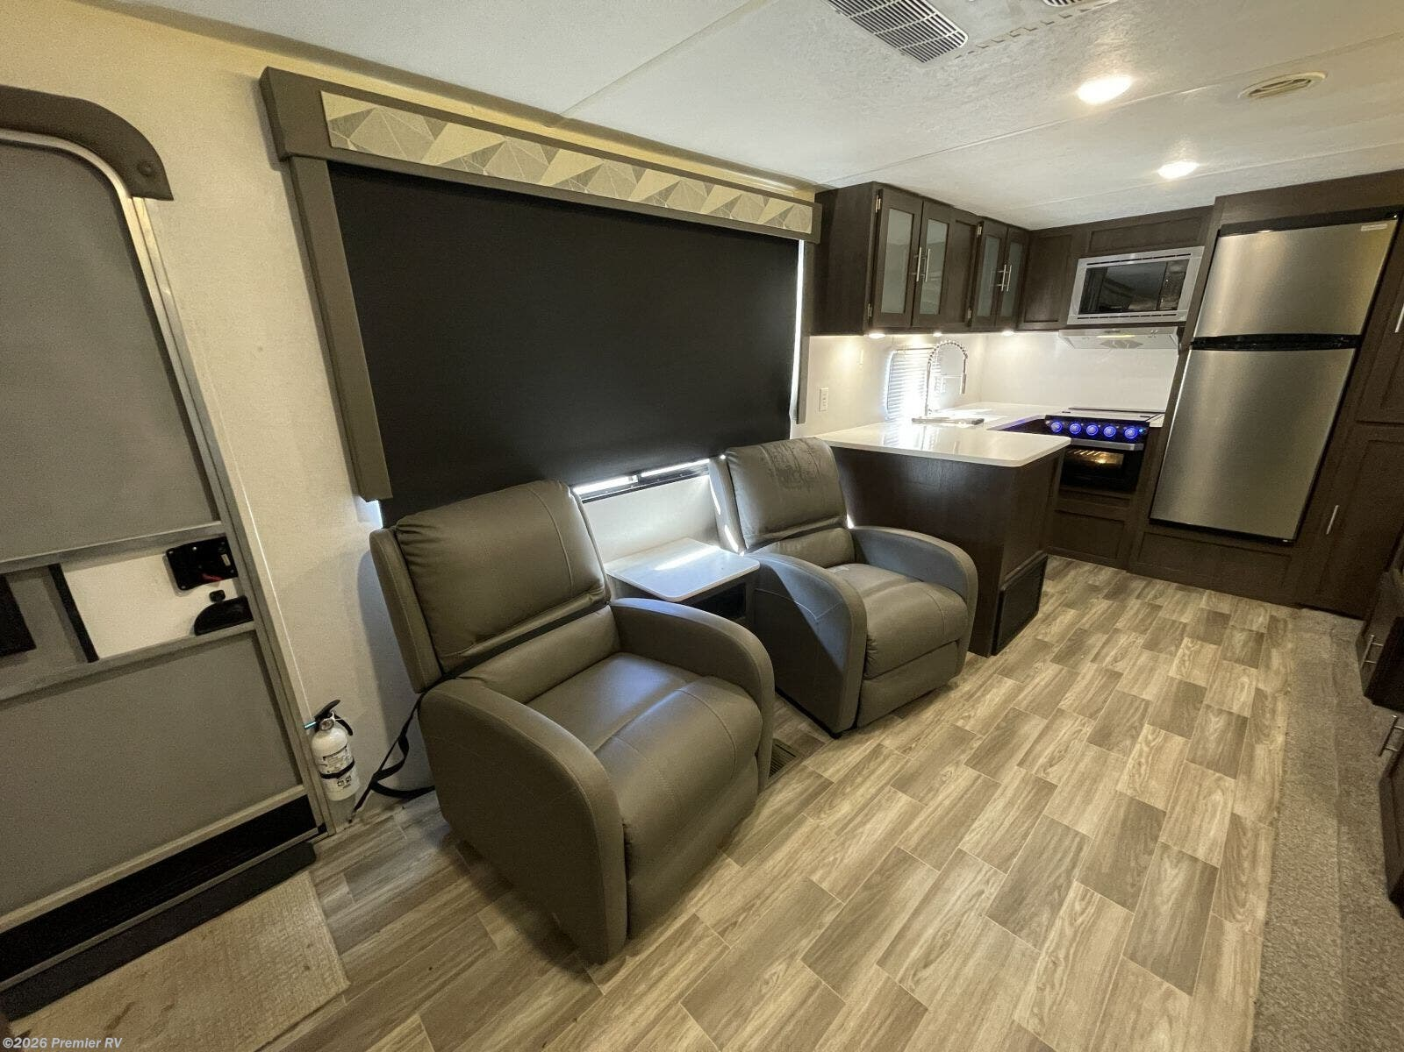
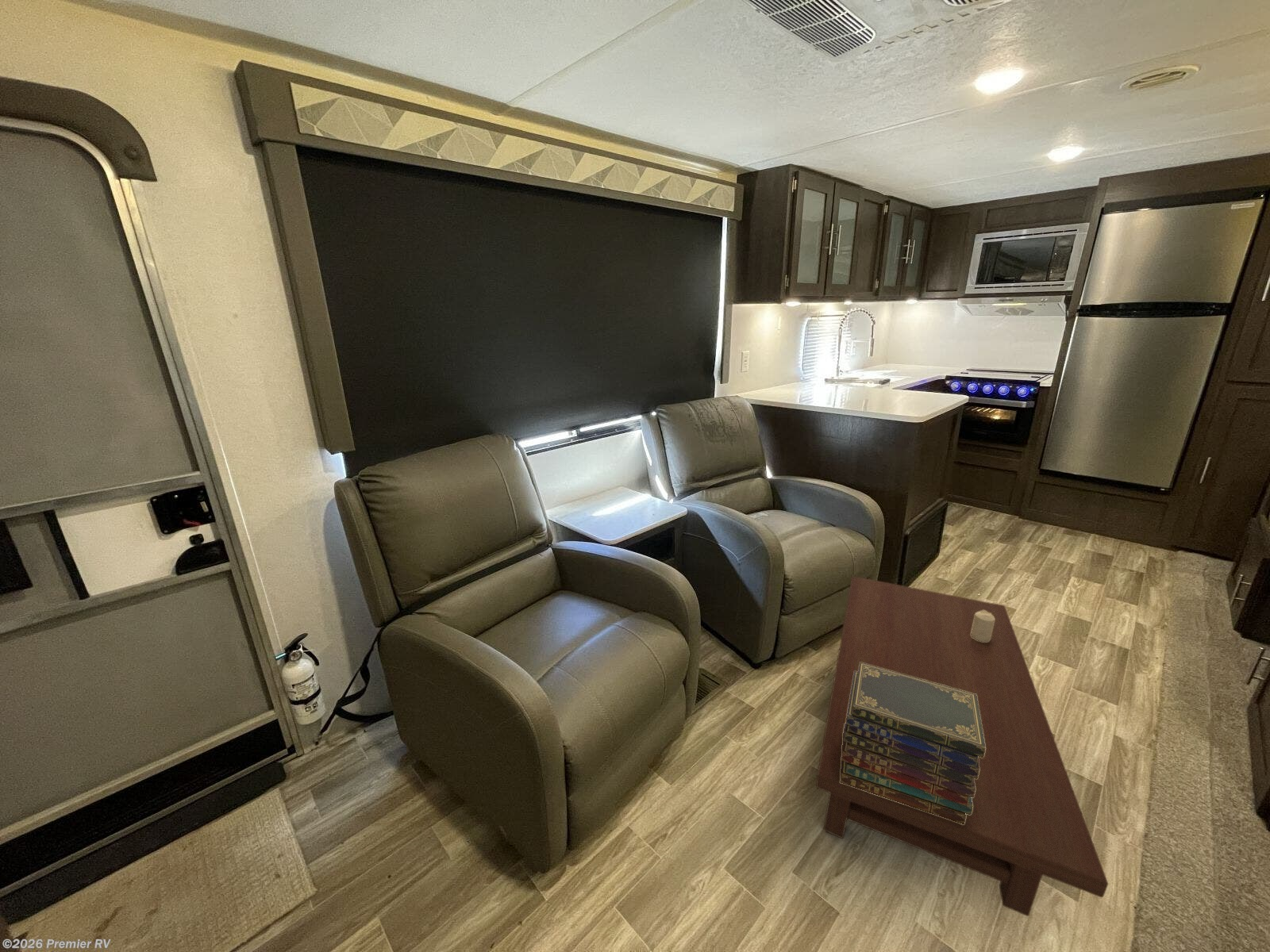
+ book stack [840,662,986,824]
+ candle [971,610,995,642]
+ coffee table [815,576,1109,917]
